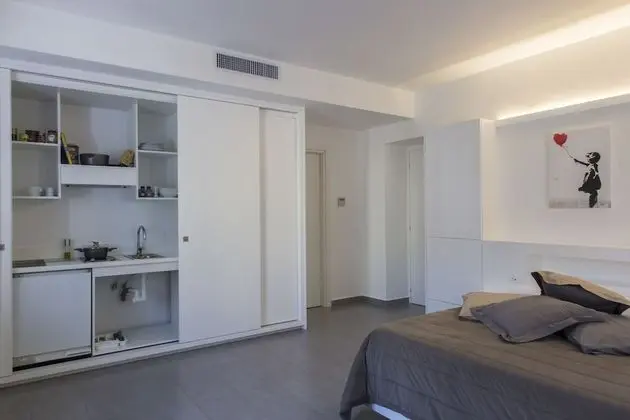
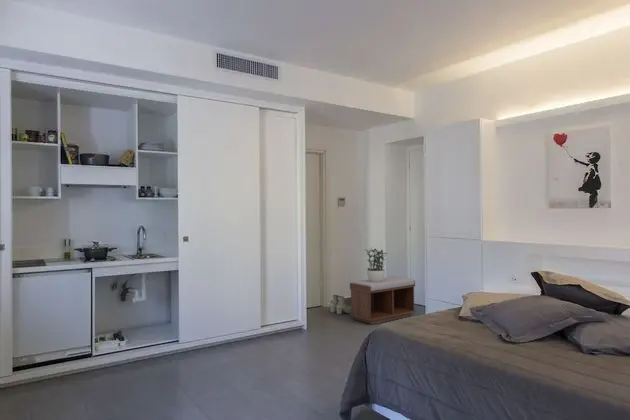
+ boots [330,294,351,316]
+ bench [349,275,417,325]
+ potted plant [363,246,388,282]
